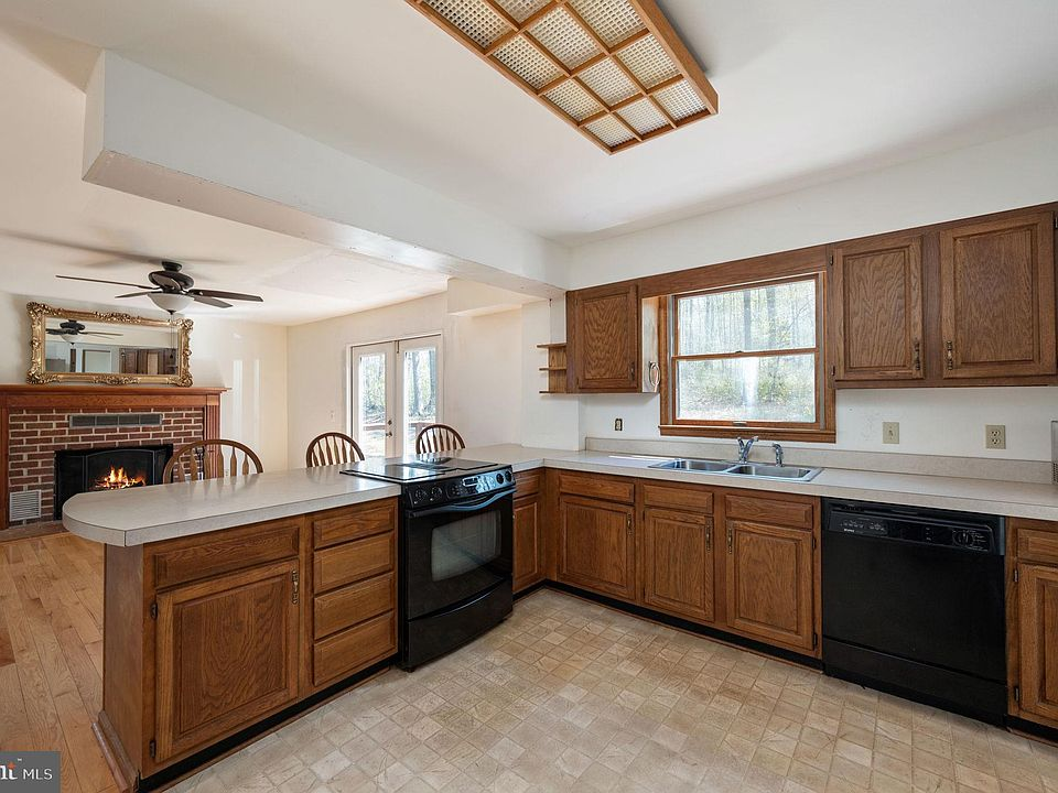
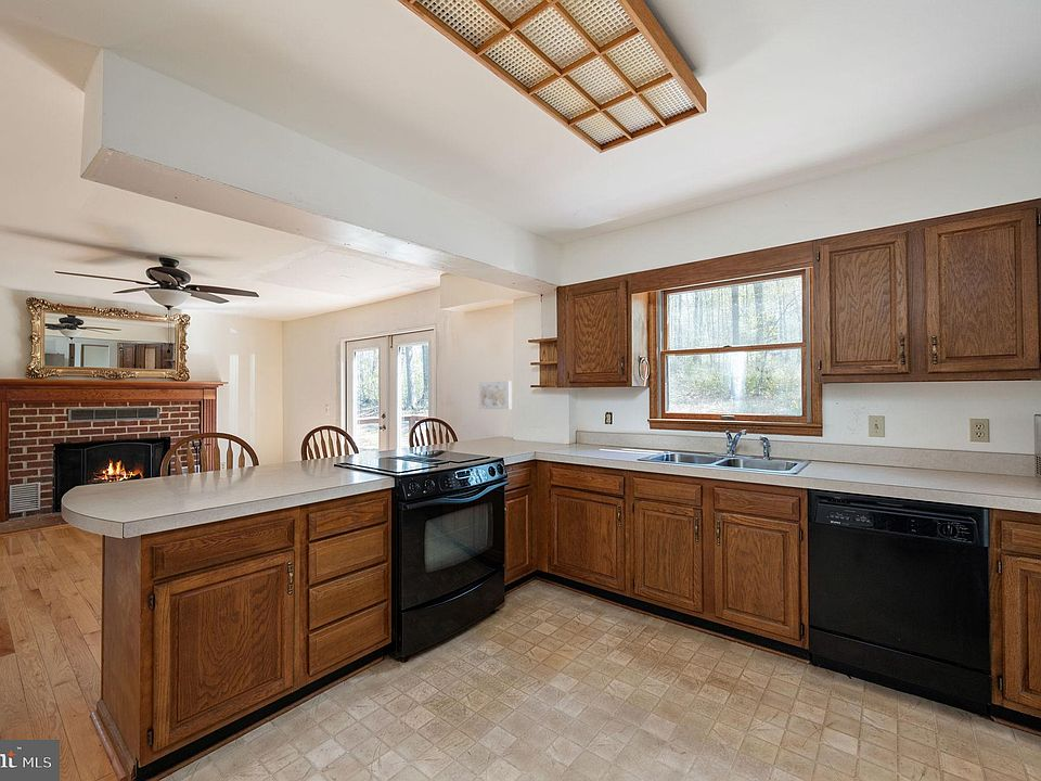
+ wall art [478,380,513,410]
